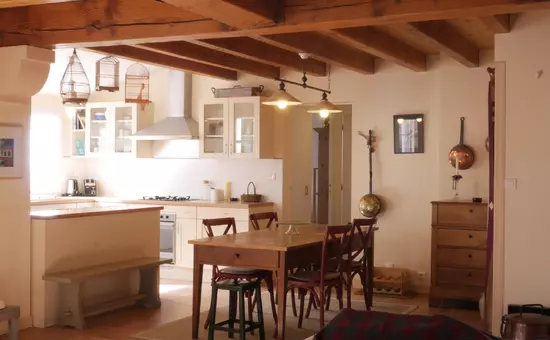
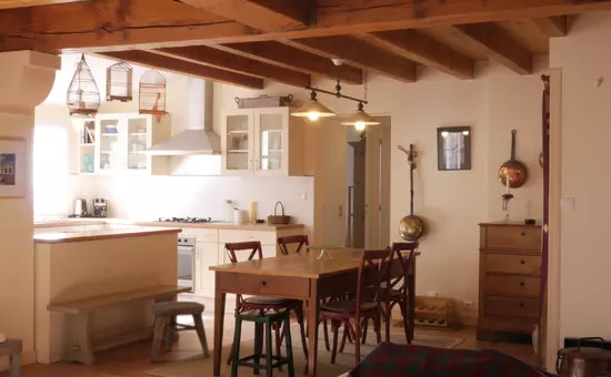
+ stool [149,300,211,363]
